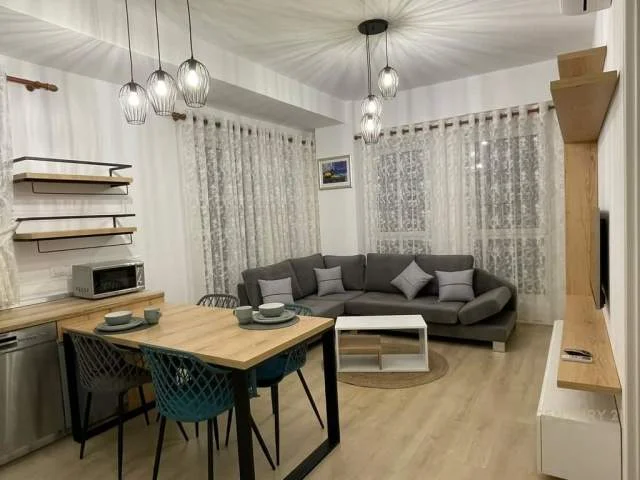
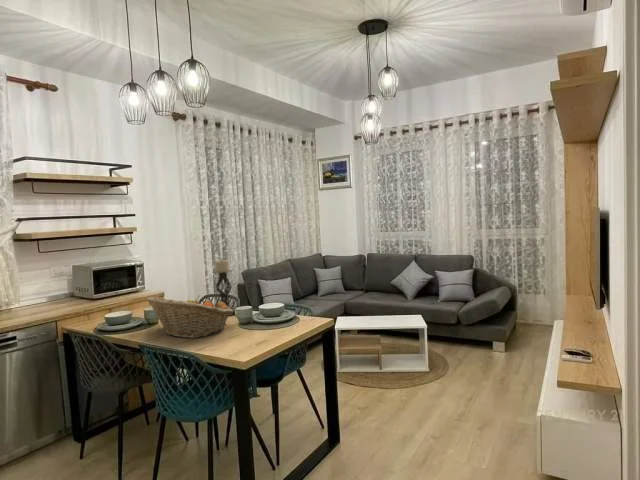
+ candle holder [211,257,237,317]
+ fruit basket [145,295,233,339]
